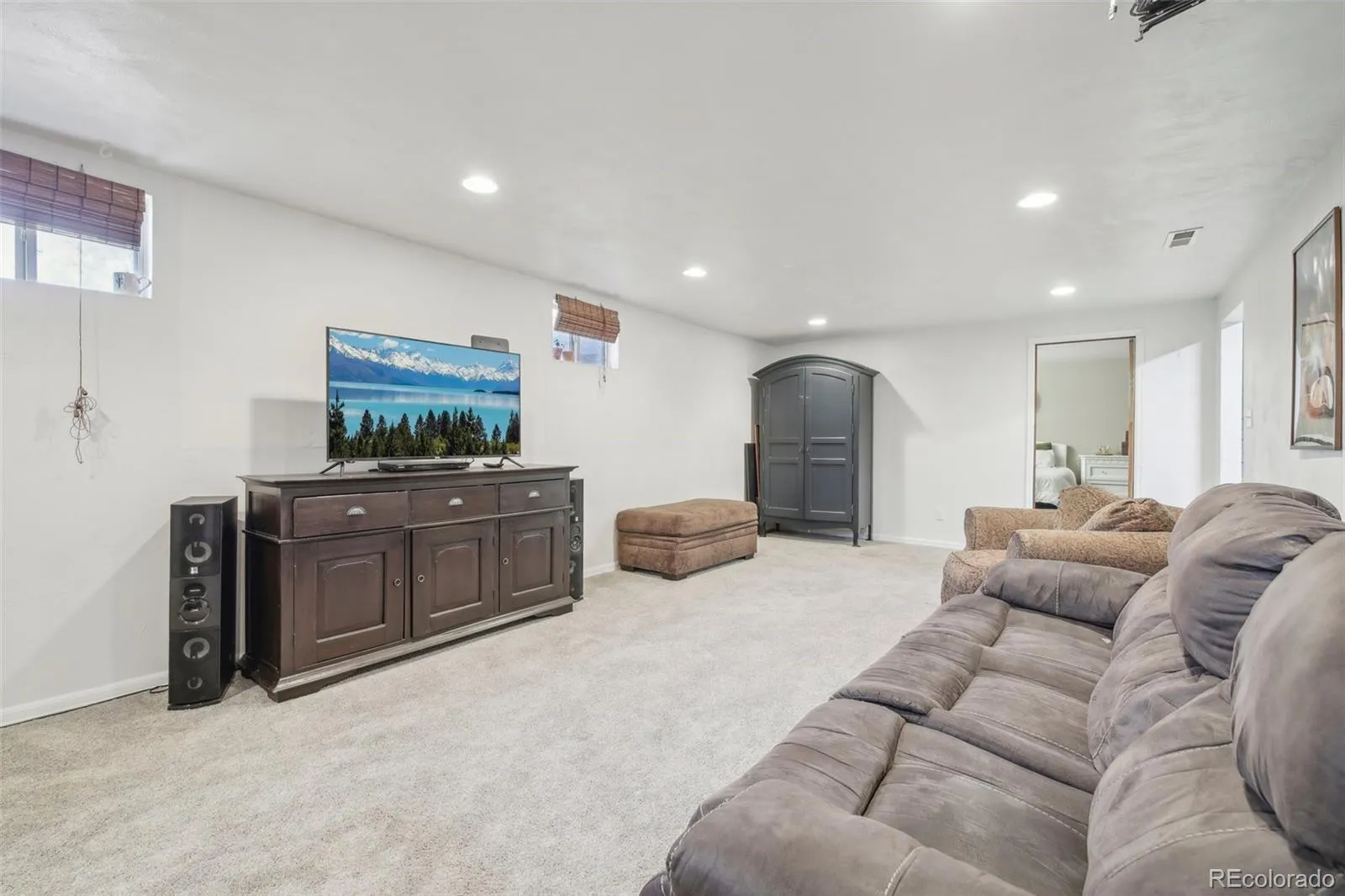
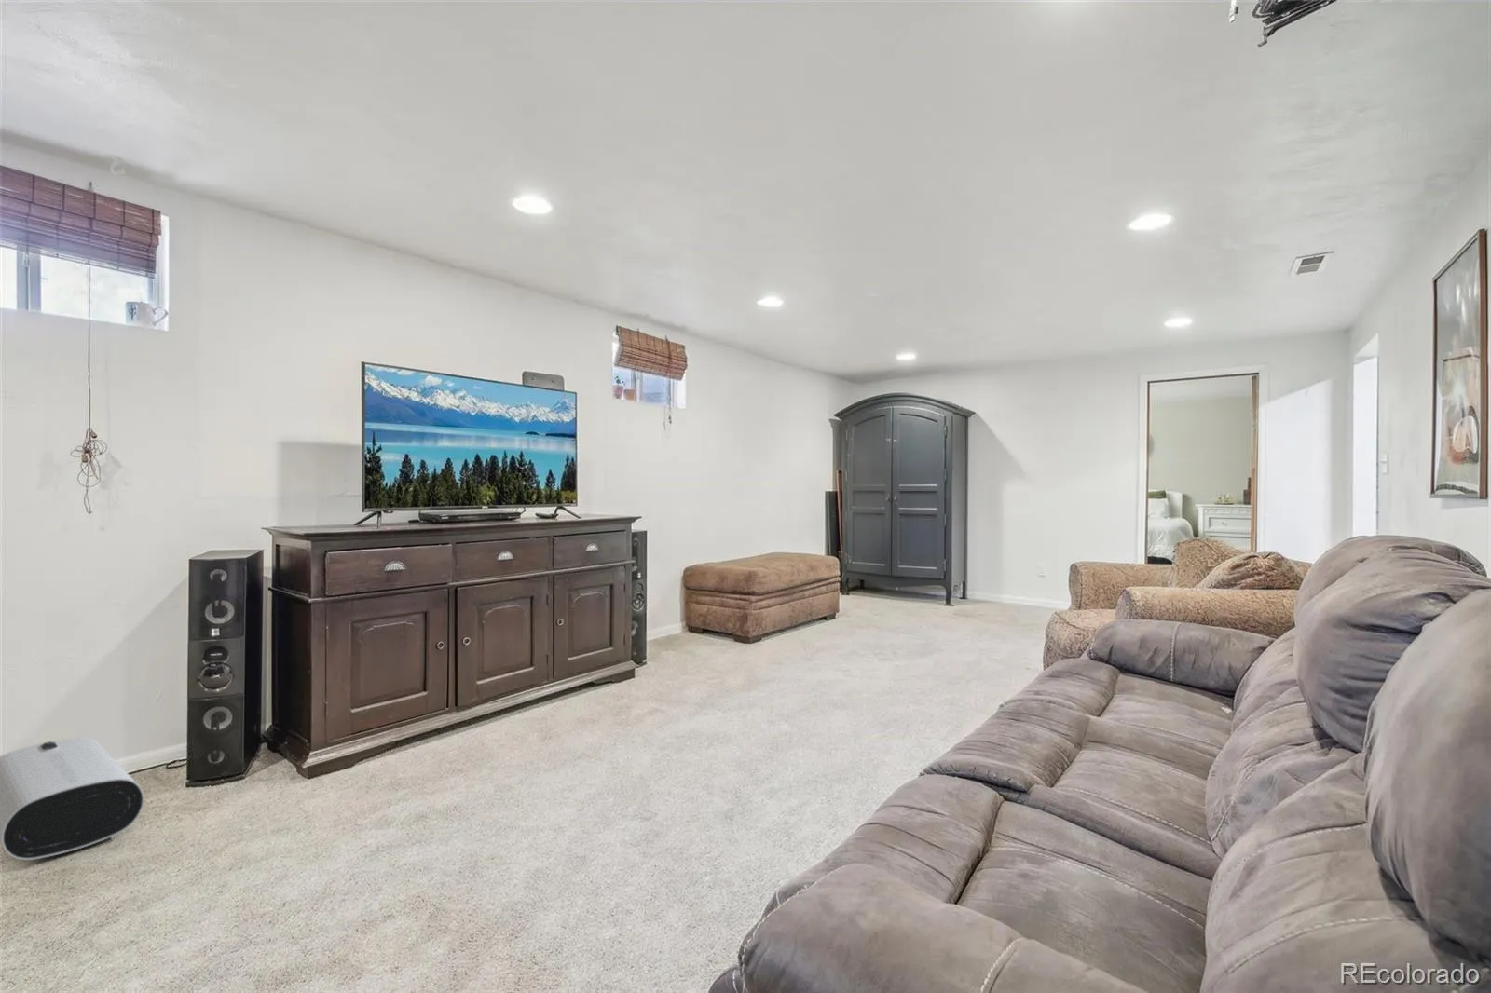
+ air purifier [0,737,144,861]
